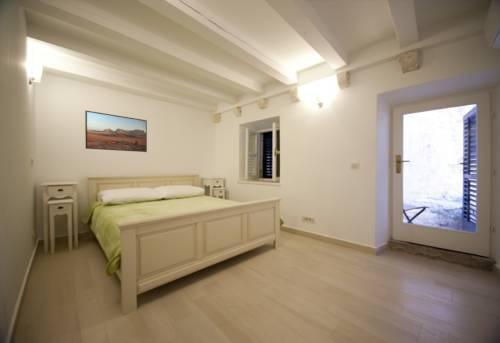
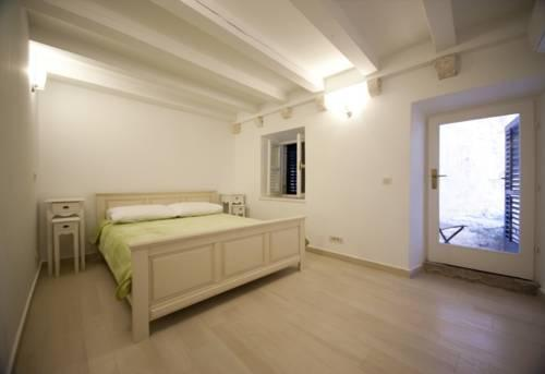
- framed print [84,110,148,153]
